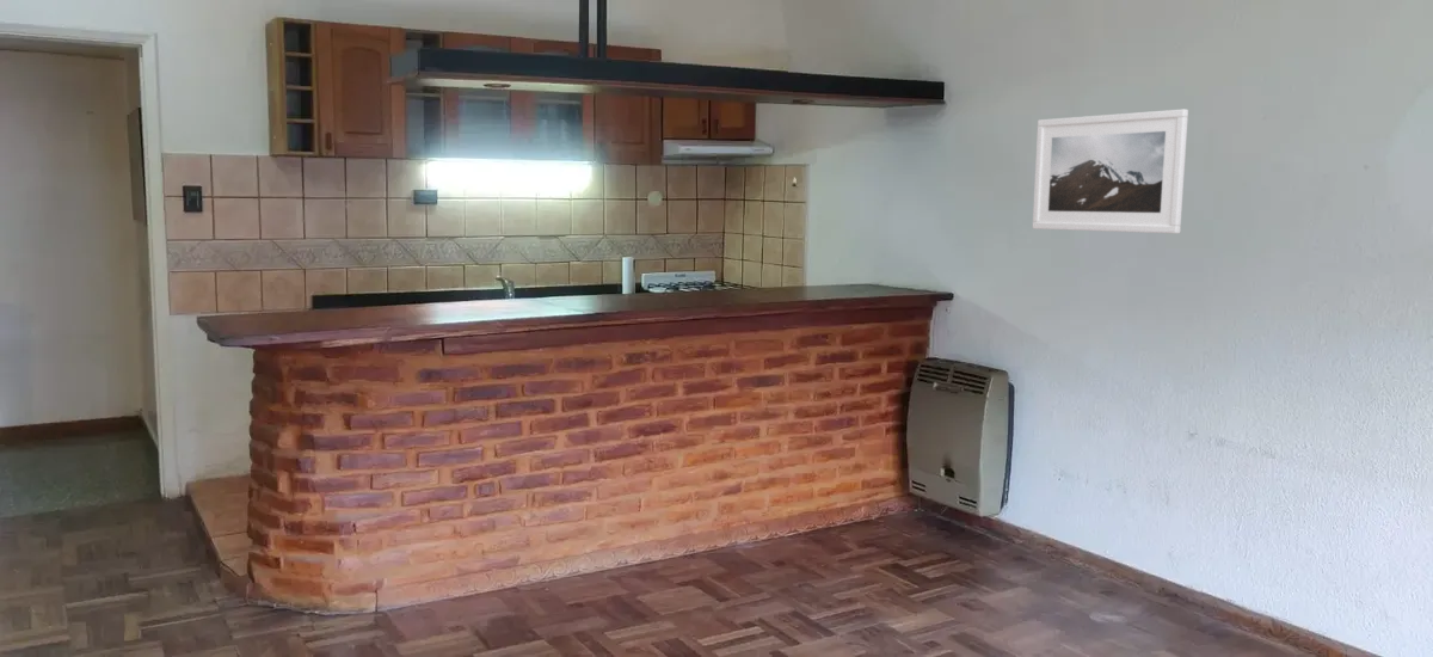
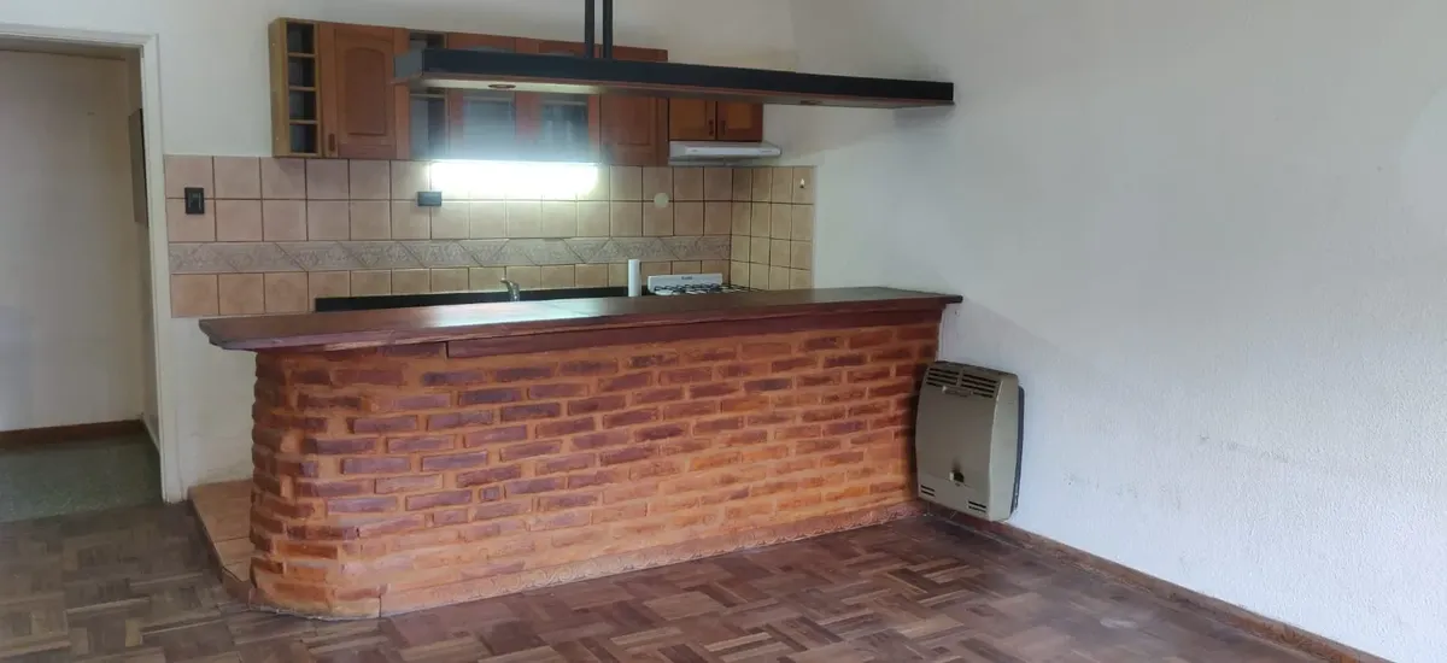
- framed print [1032,109,1189,234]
